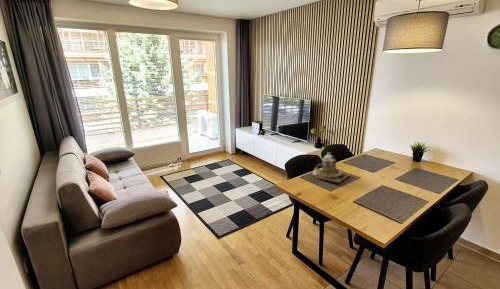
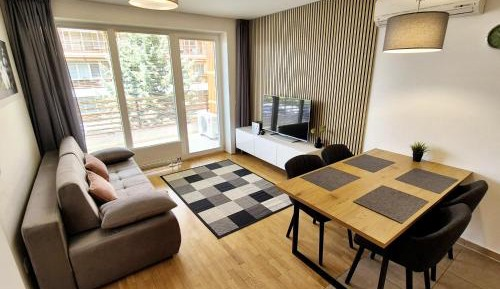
- teapot [312,151,351,184]
